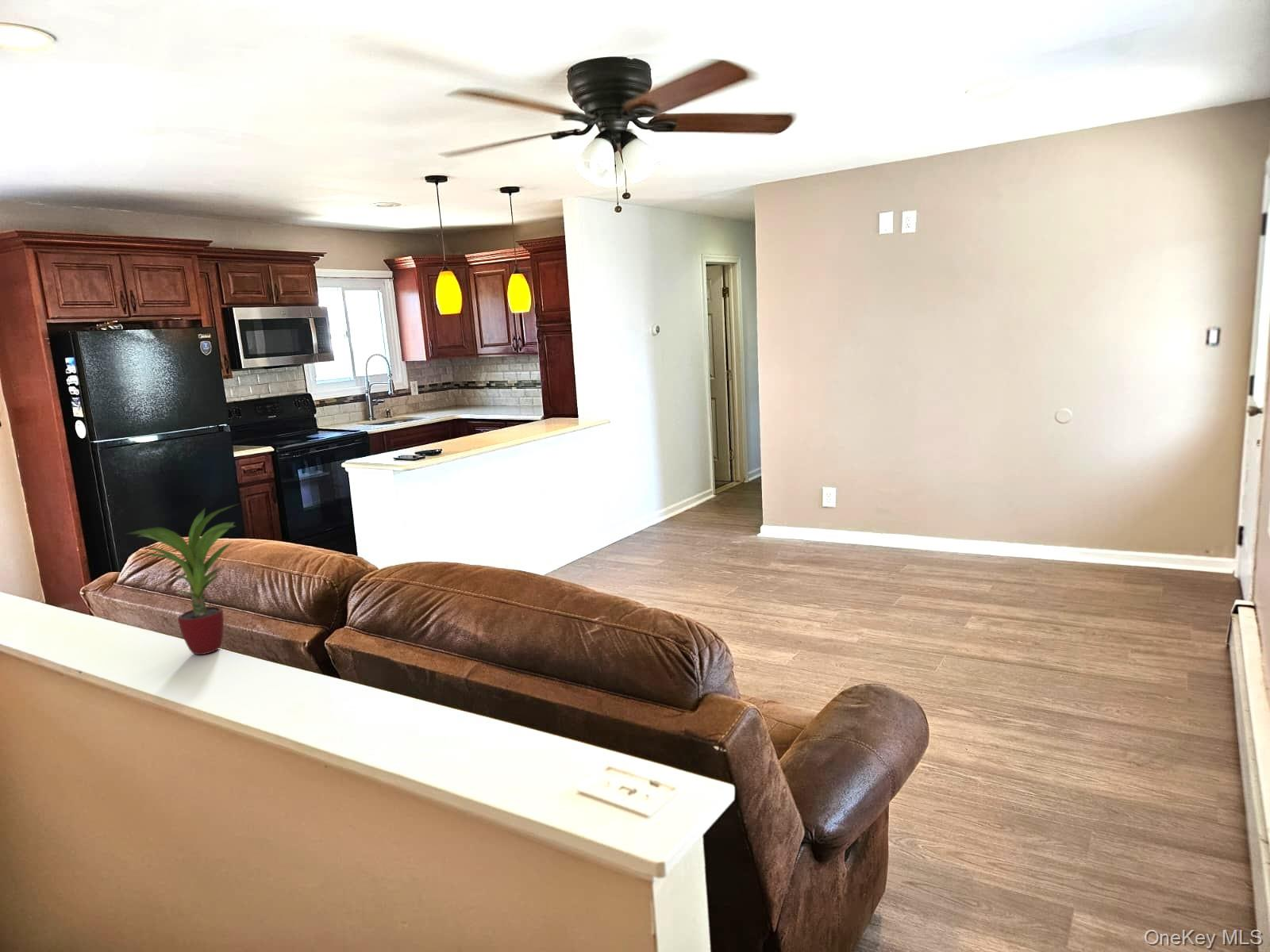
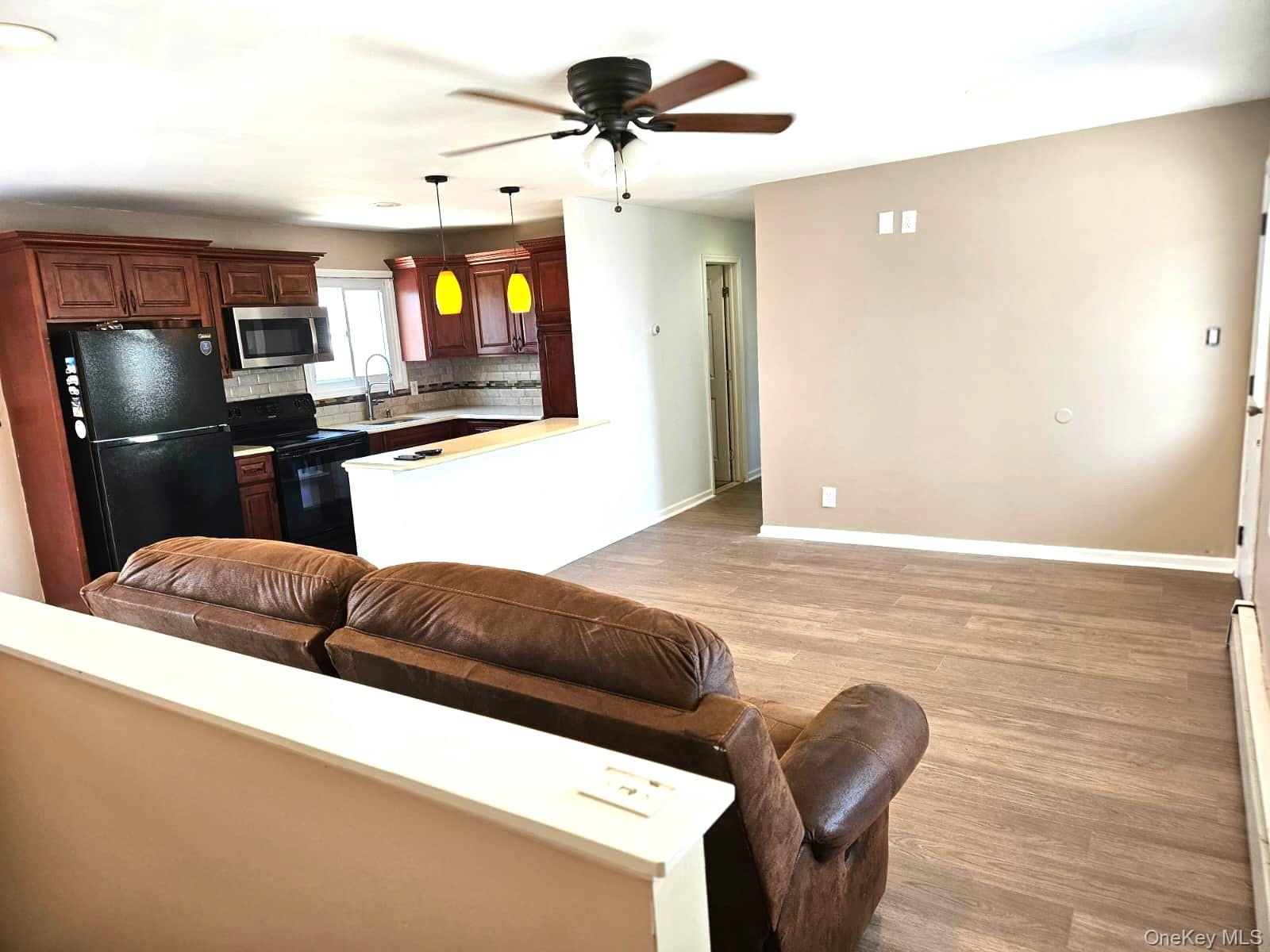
- potted plant [125,502,241,655]
